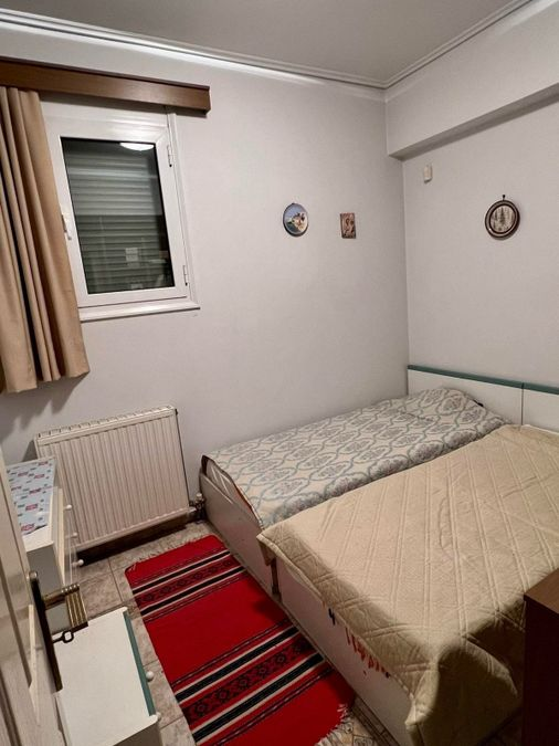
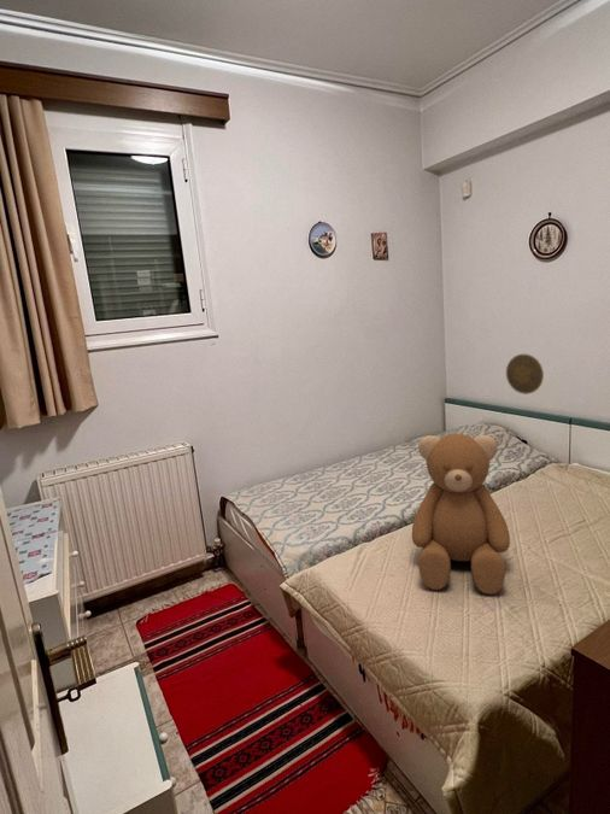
+ decorative plate [505,353,545,396]
+ teddy bear [411,433,511,596]
